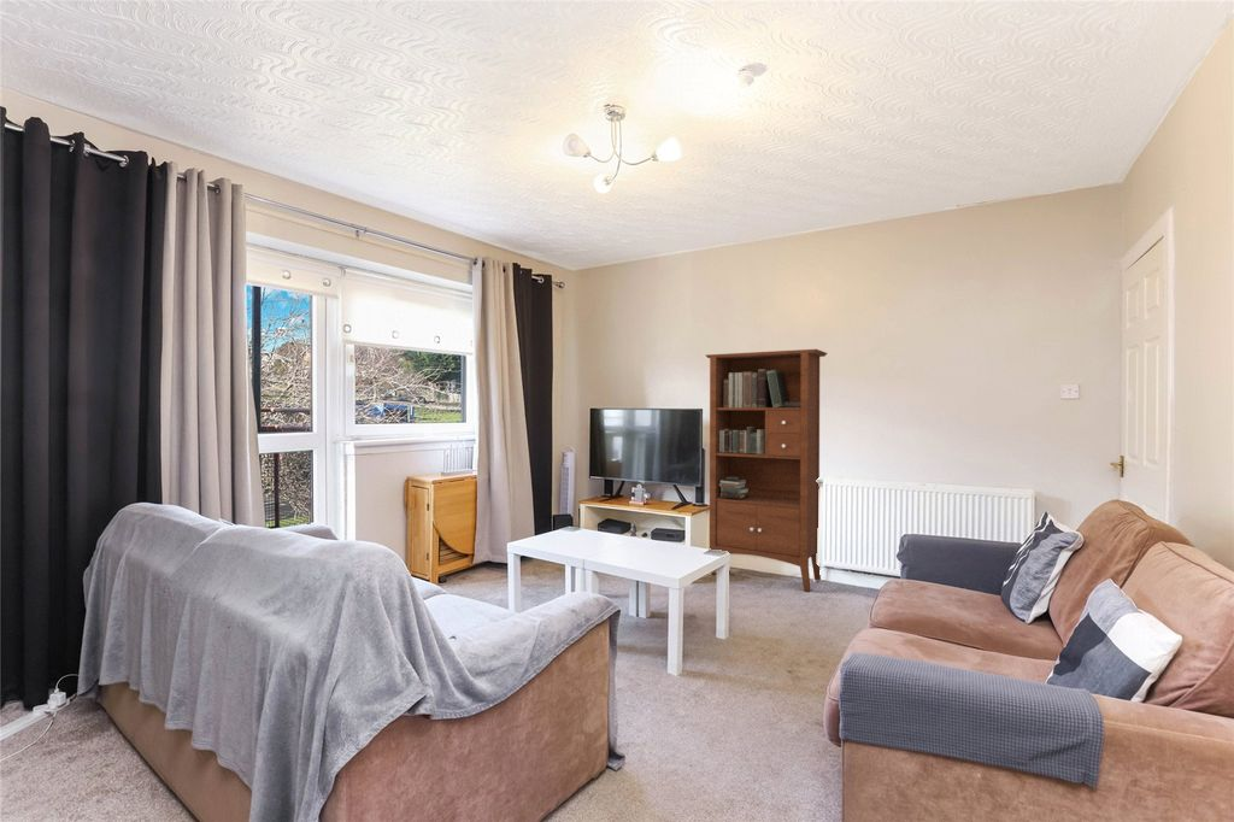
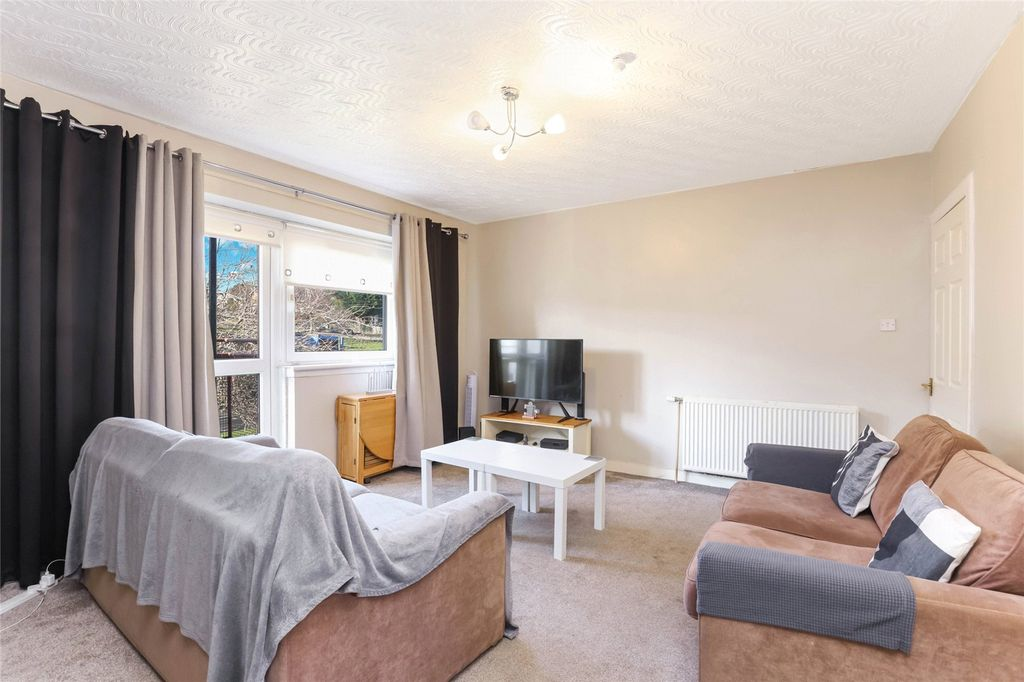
- bookcase [705,348,828,593]
